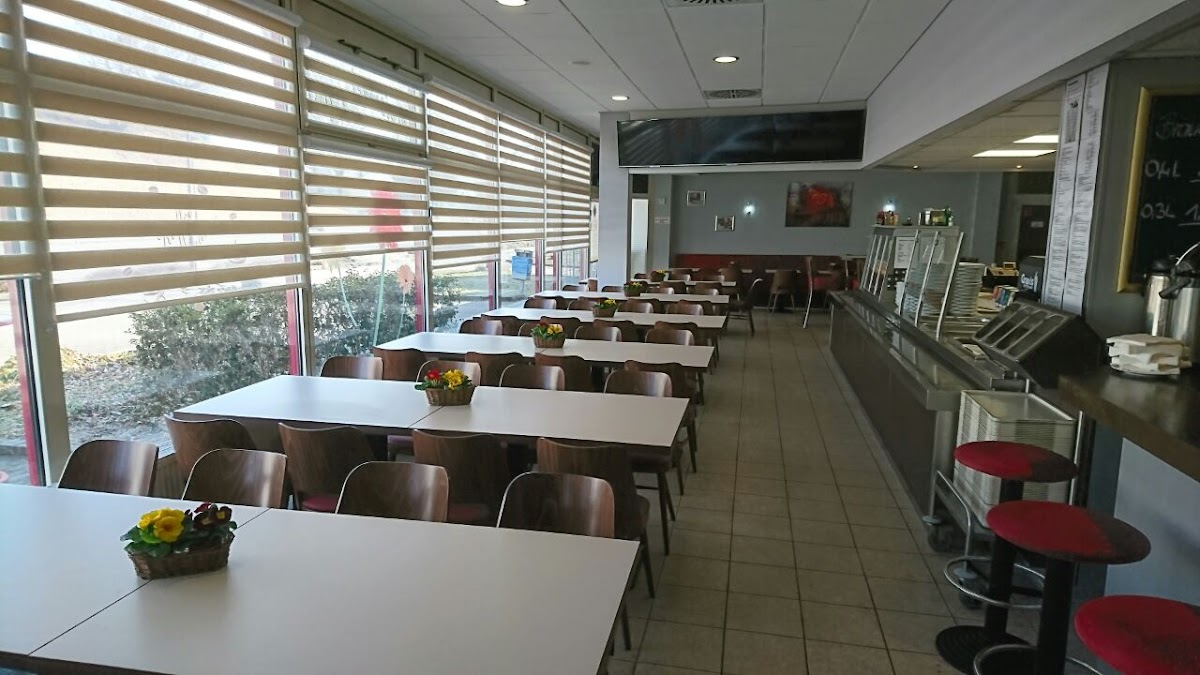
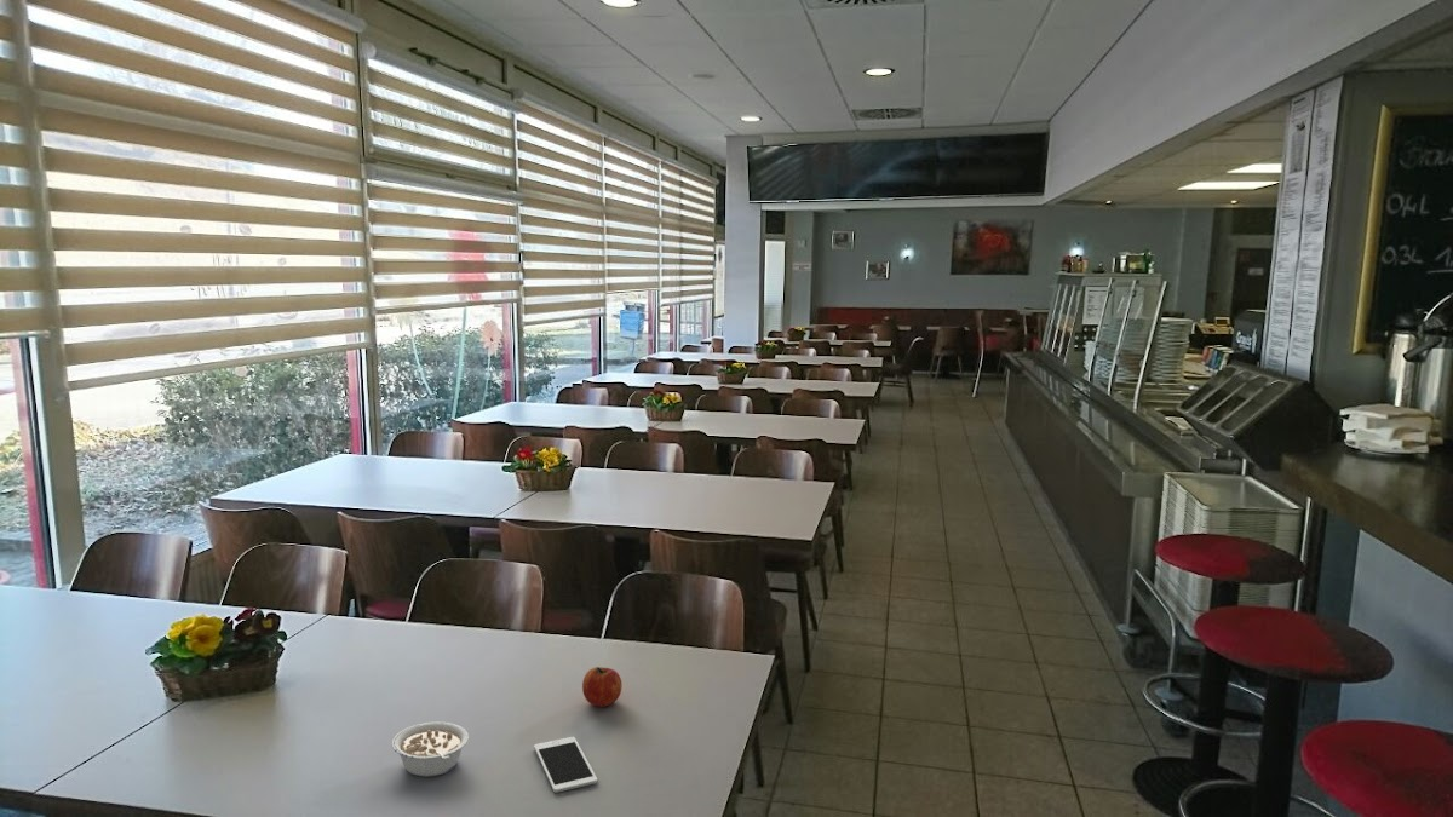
+ cell phone [533,736,598,794]
+ legume [391,721,470,778]
+ fruit [581,666,624,708]
